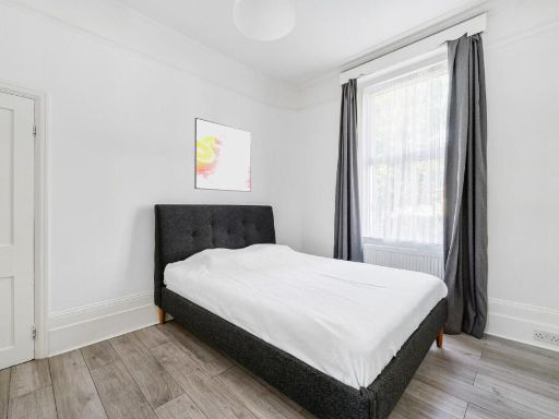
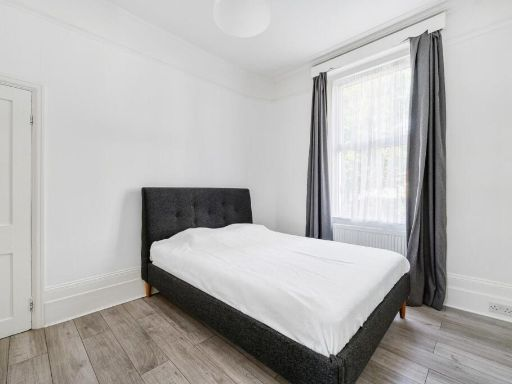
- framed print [193,117,252,193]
